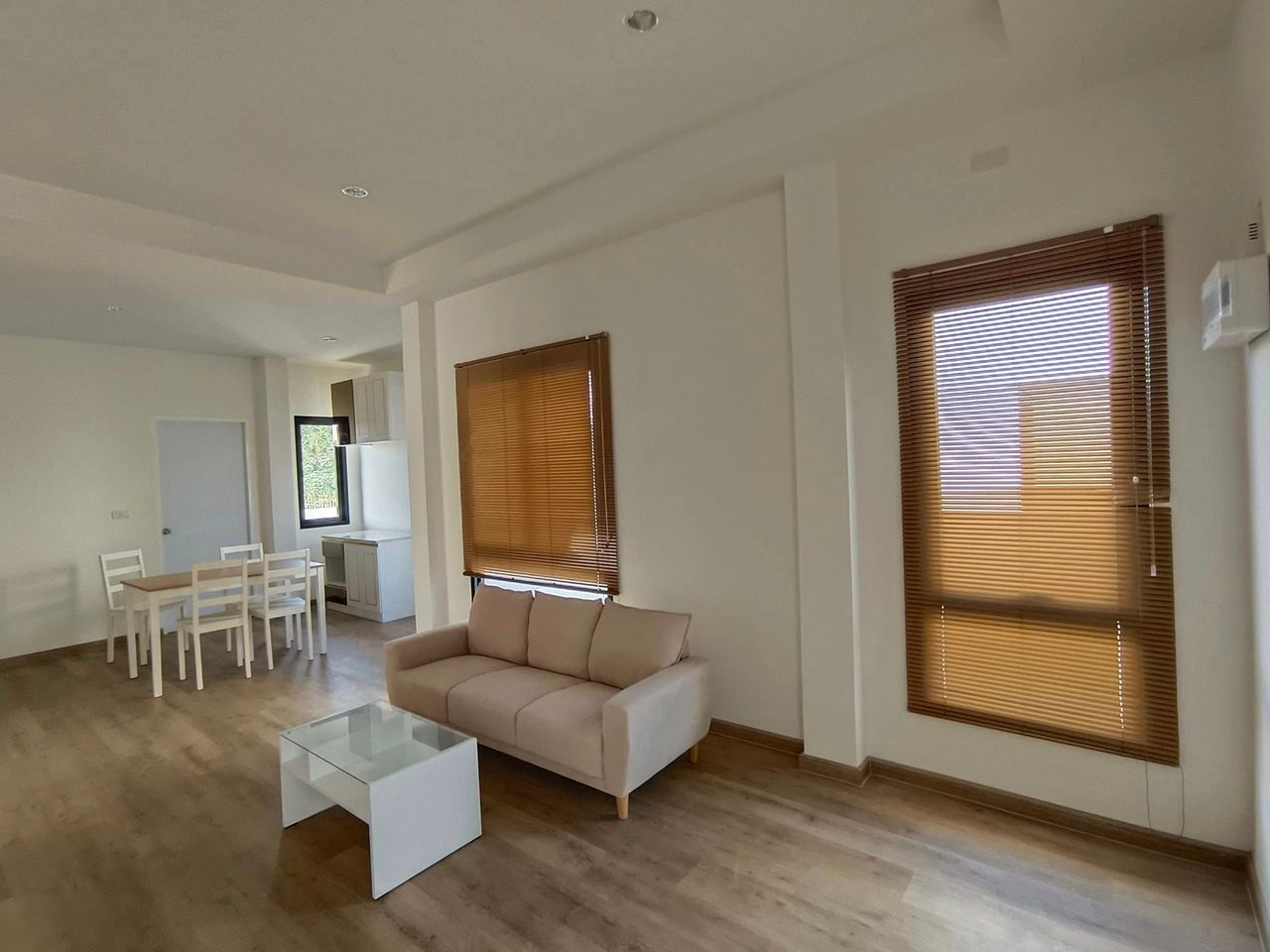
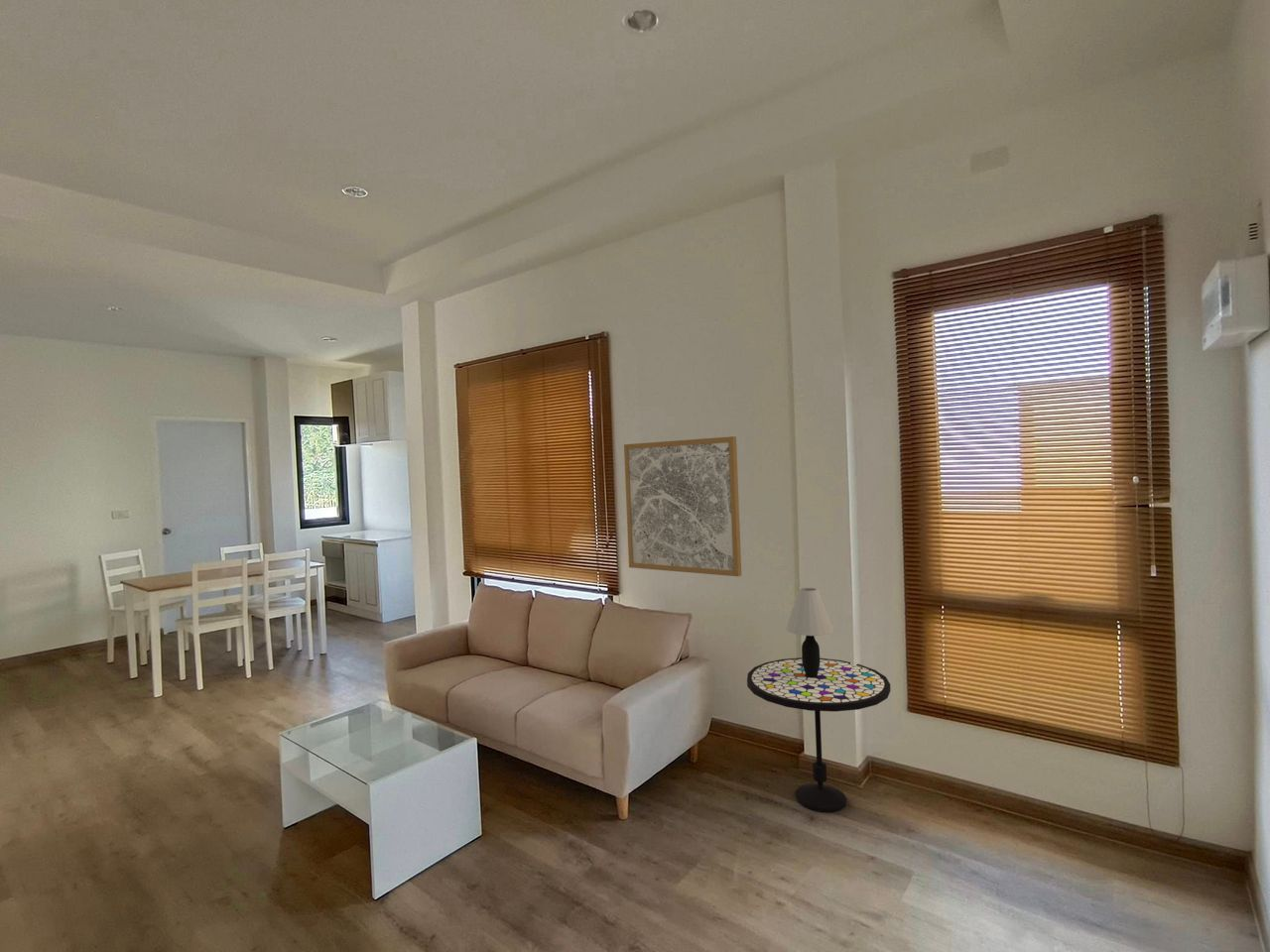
+ wall art [623,435,742,577]
+ side table [746,656,892,813]
+ table lamp [786,586,834,678]
